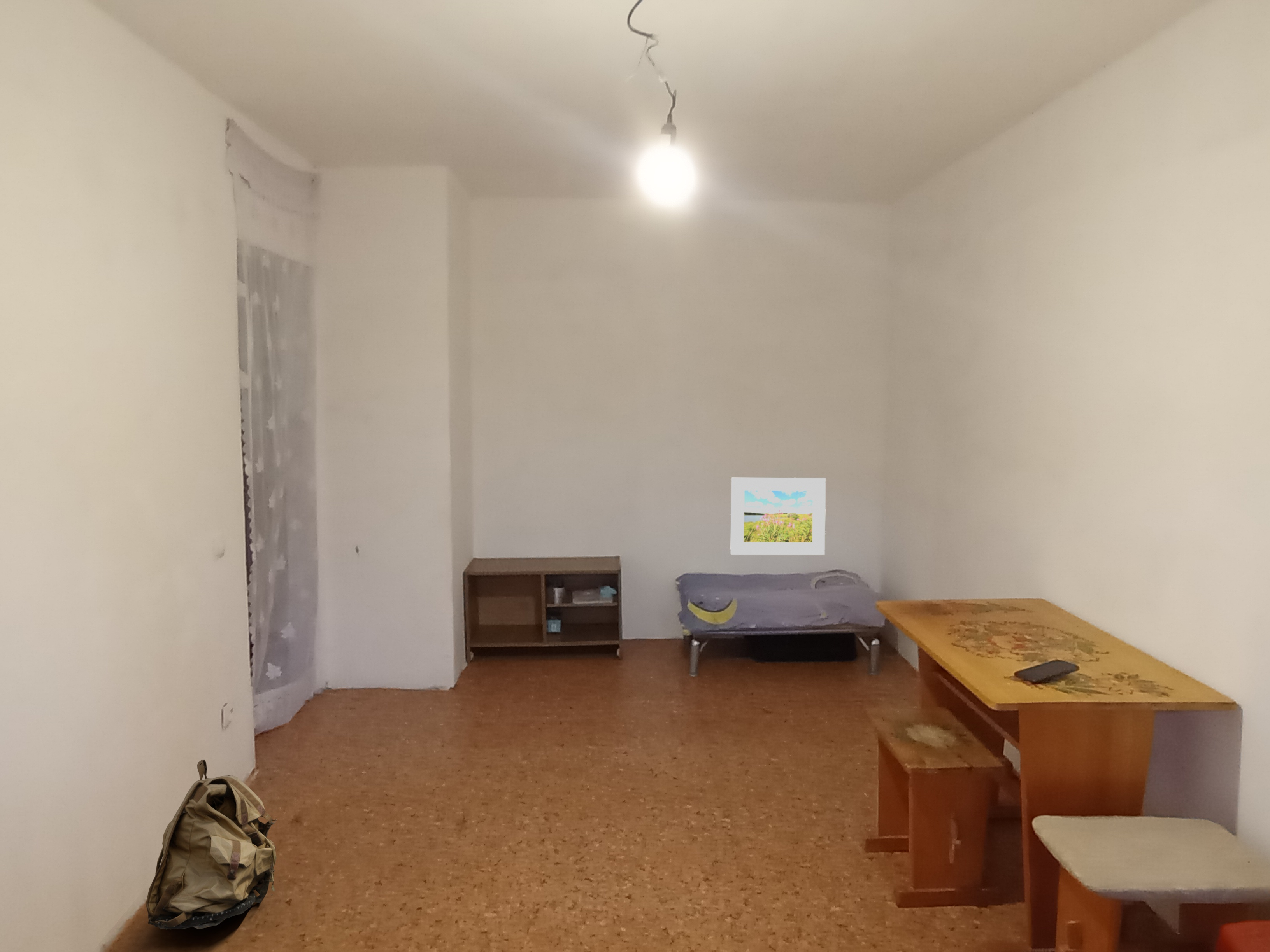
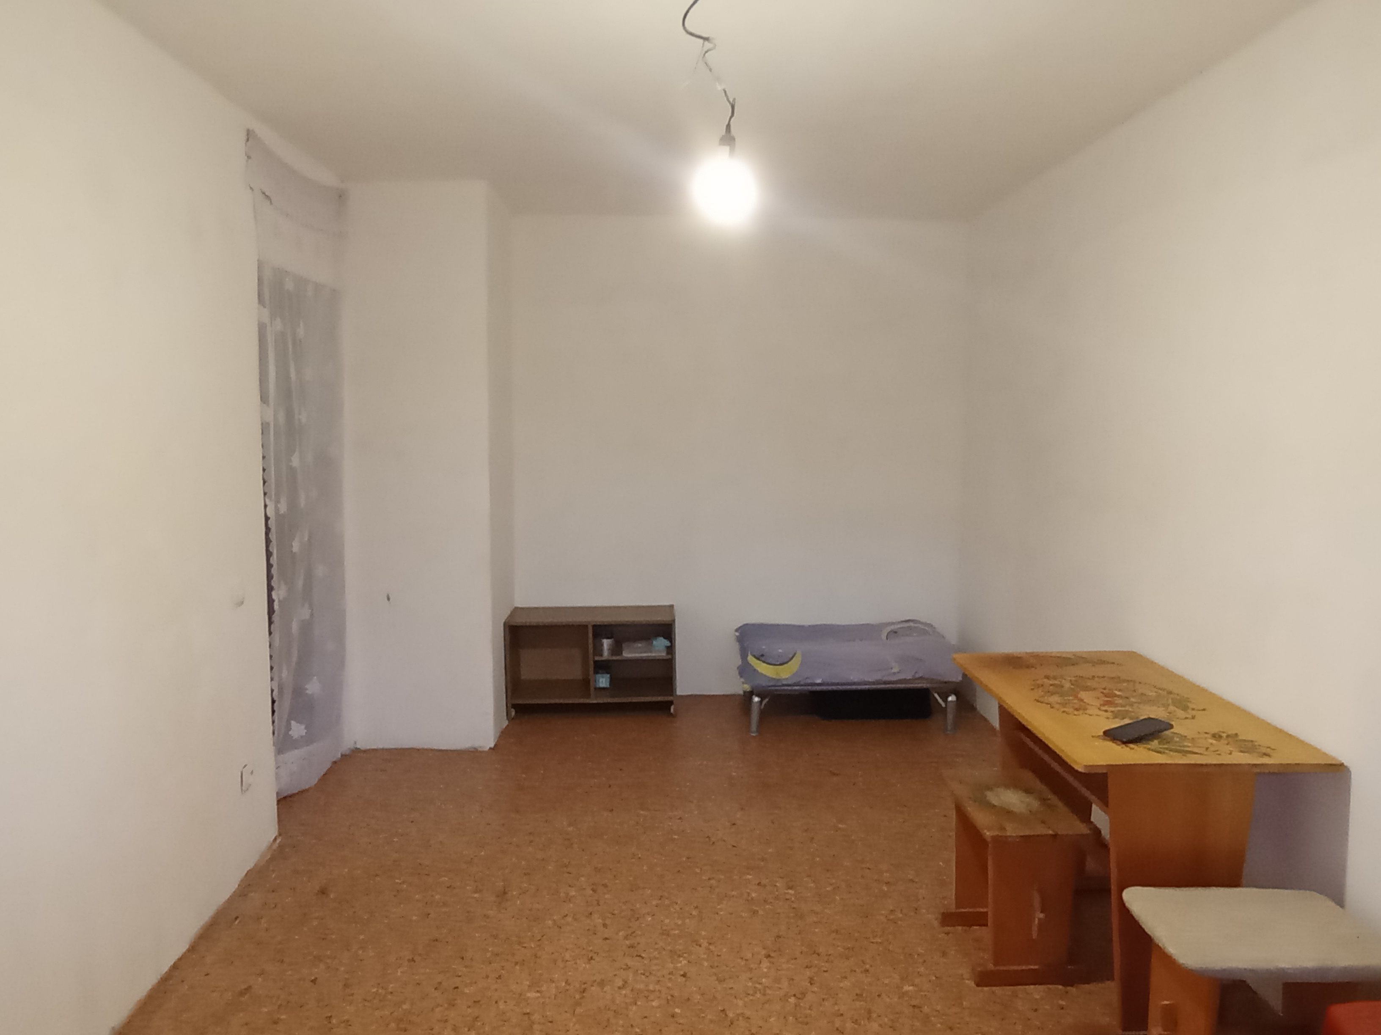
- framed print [730,477,826,555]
- backpack [145,759,277,930]
